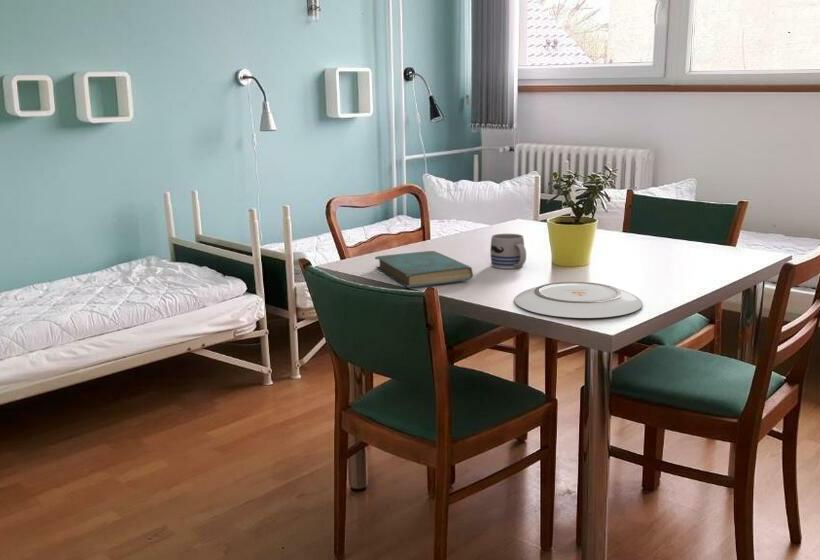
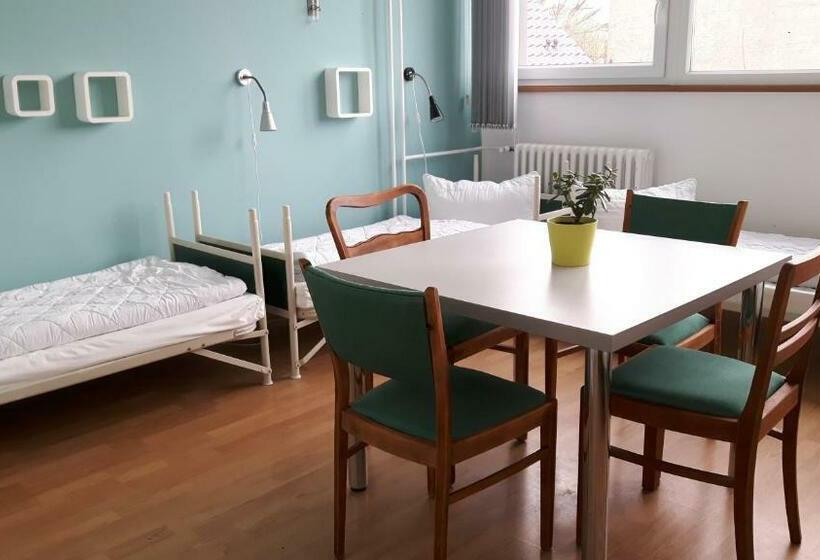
- plate [513,281,644,319]
- mug [489,233,527,270]
- book [374,250,474,288]
